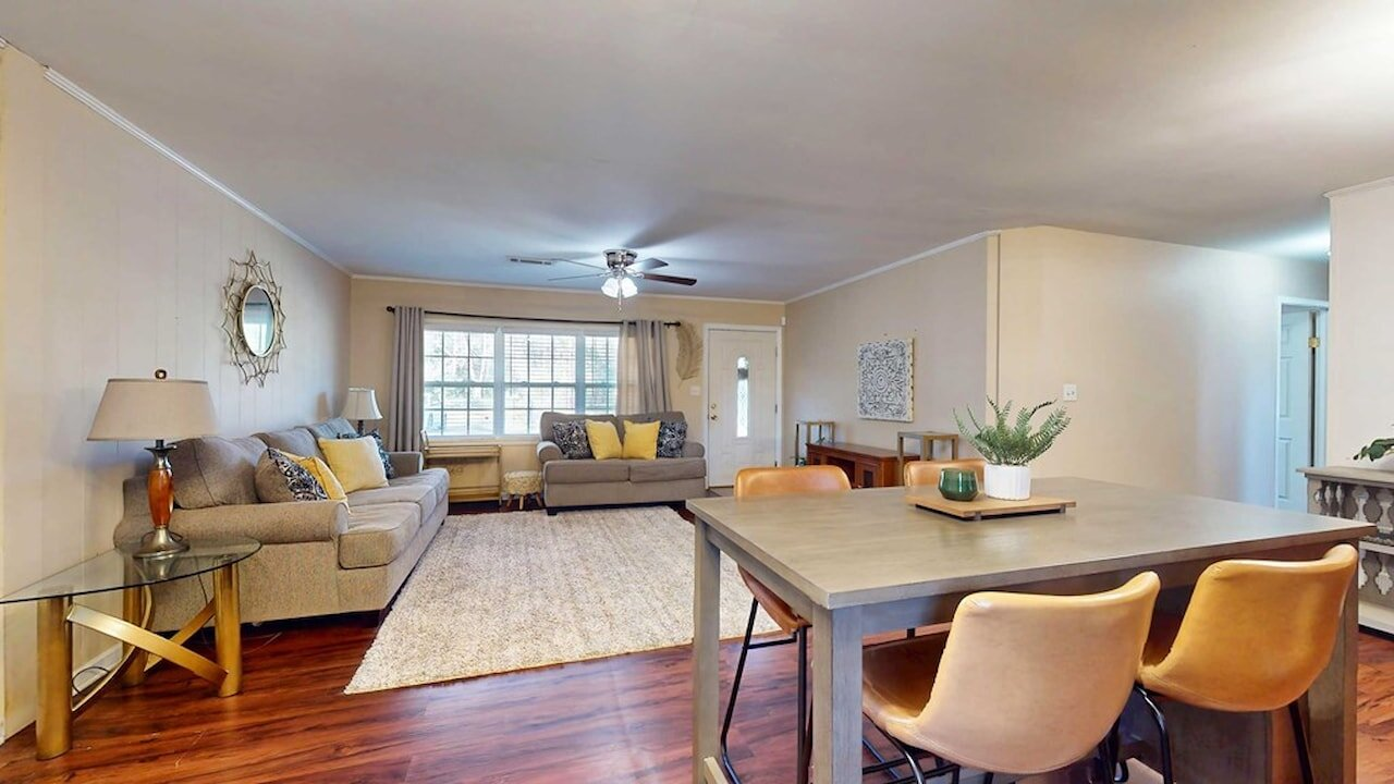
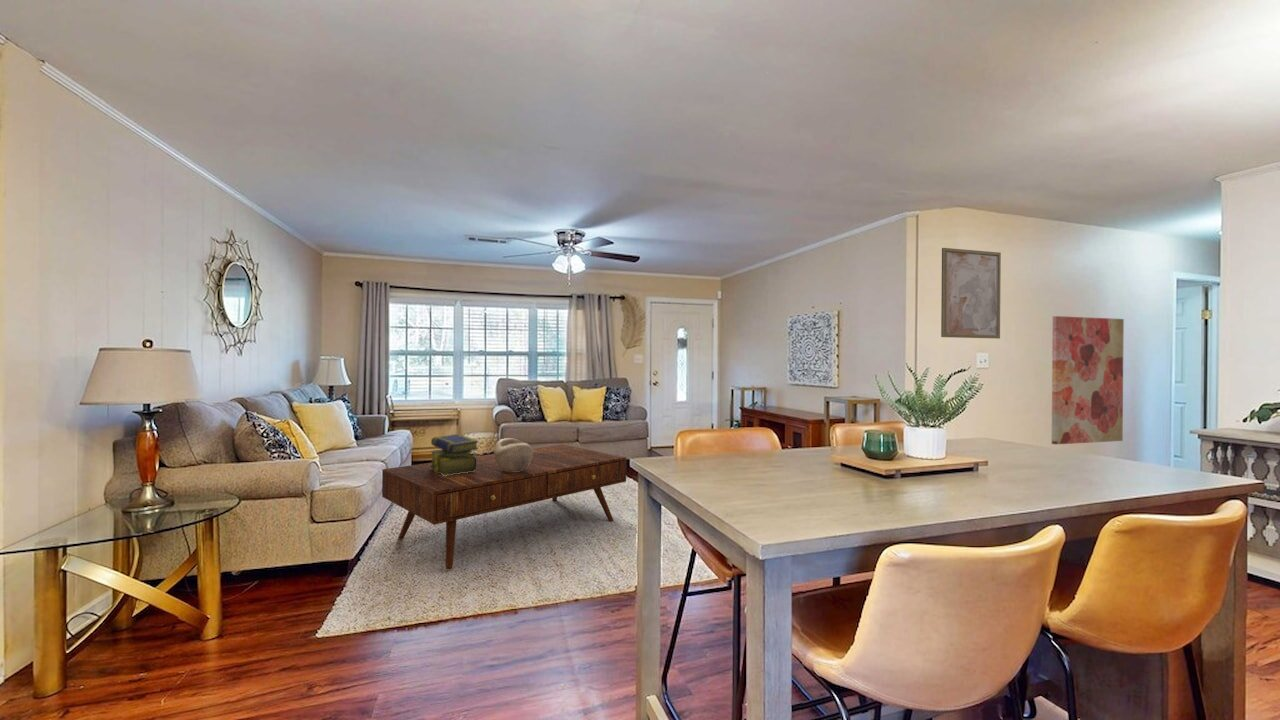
+ coffee table [381,444,627,571]
+ decorative bowl [493,437,533,472]
+ stack of books [429,433,480,476]
+ wall art [1051,315,1125,445]
+ wall art [940,247,1002,340]
